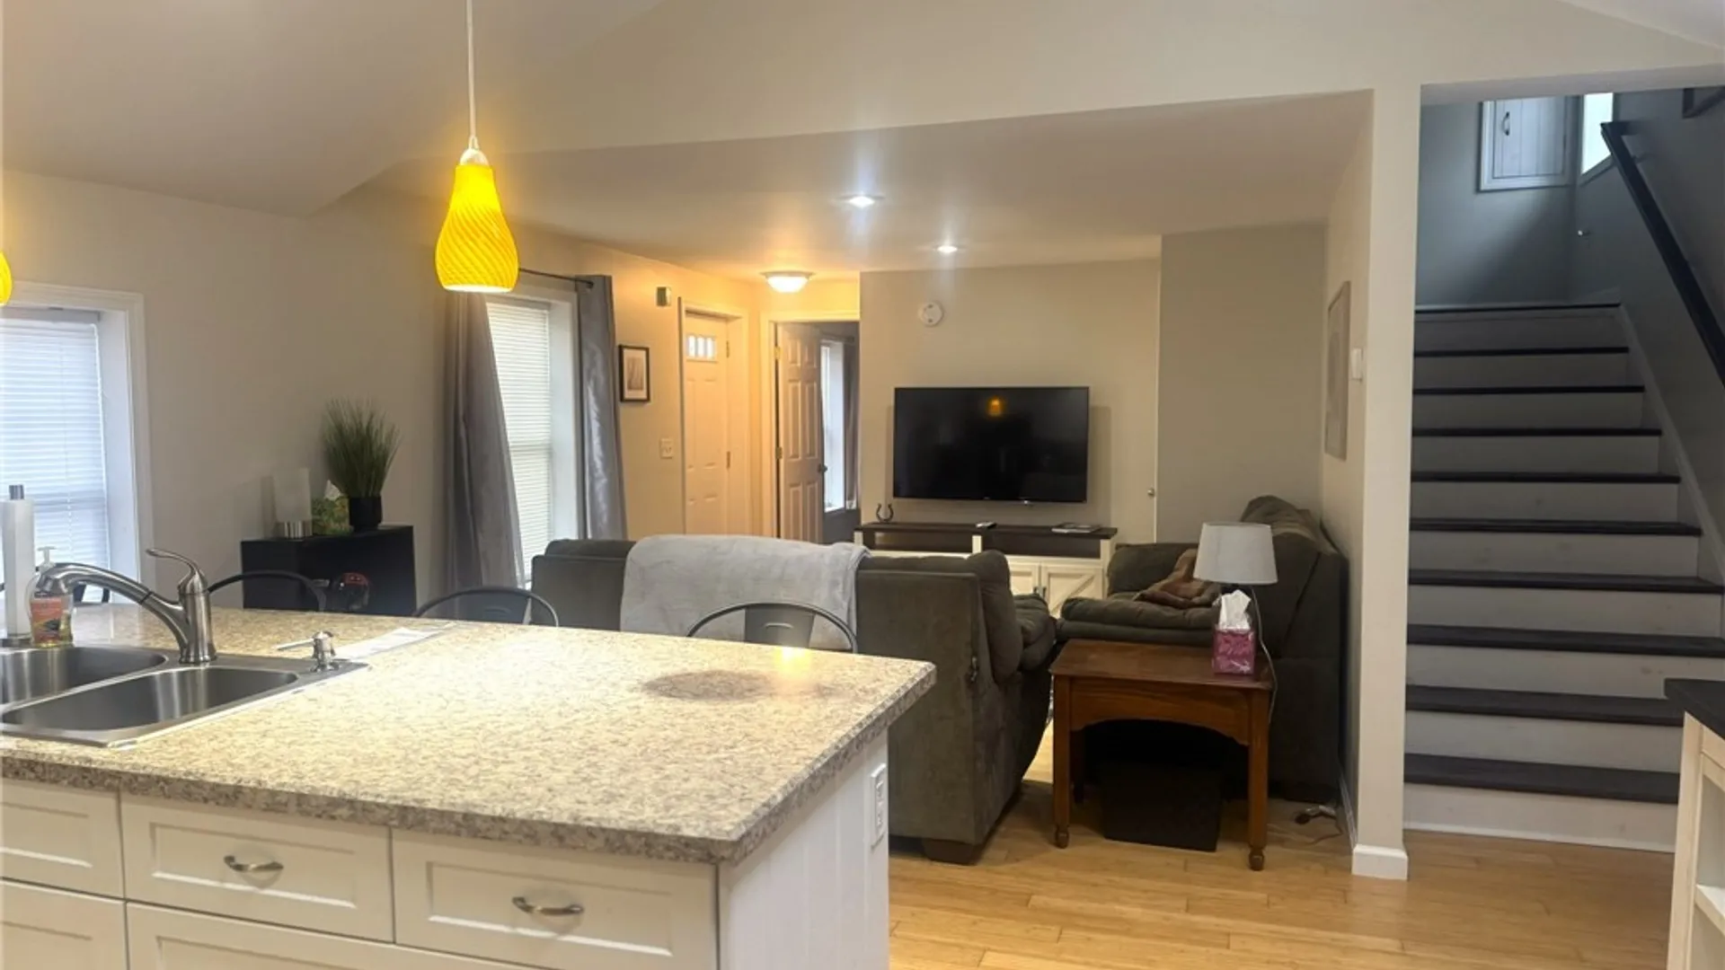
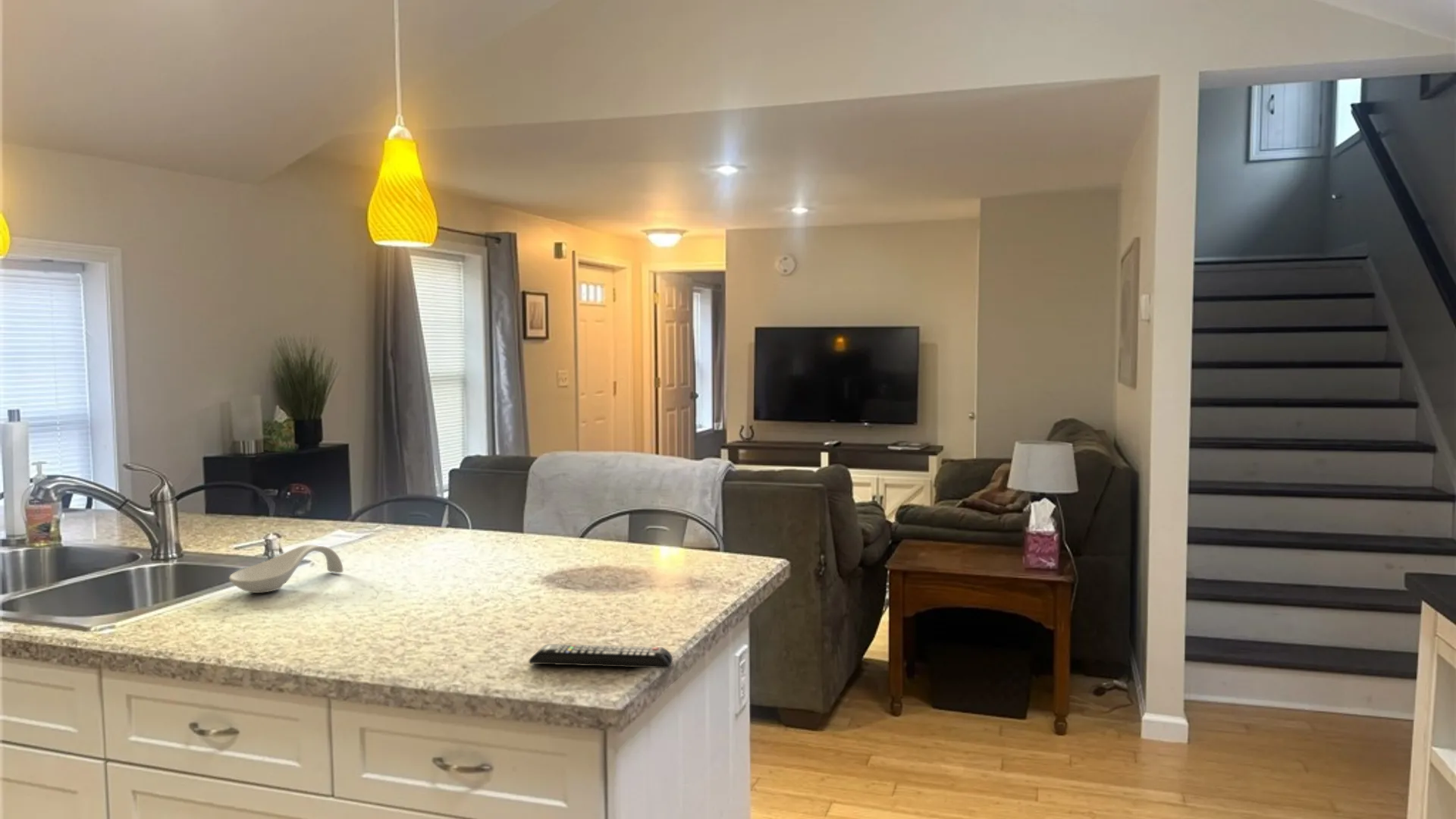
+ spoon rest [228,544,344,594]
+ remote control [528,643,673,669]
